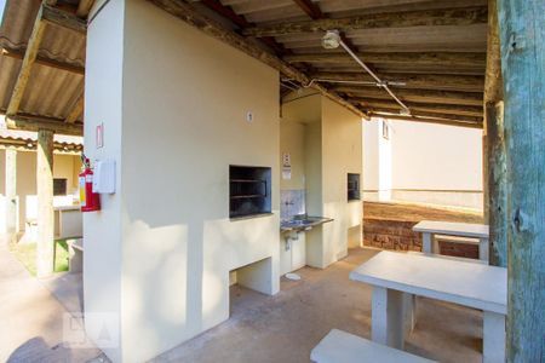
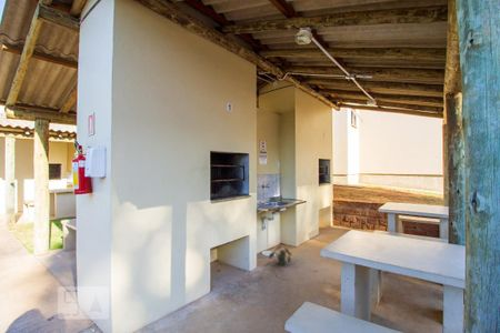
+ potted plant [268,245,292,268]
